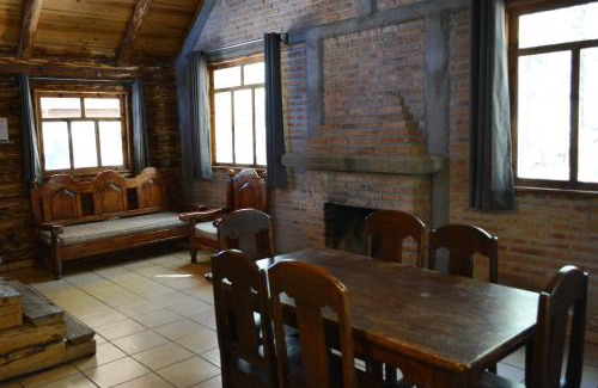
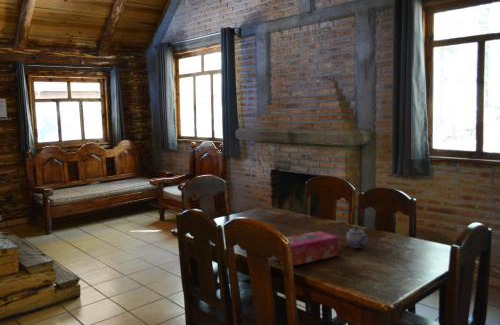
+ teapot [345,226,368,249]
+ tissue box [285,230,339,267]
